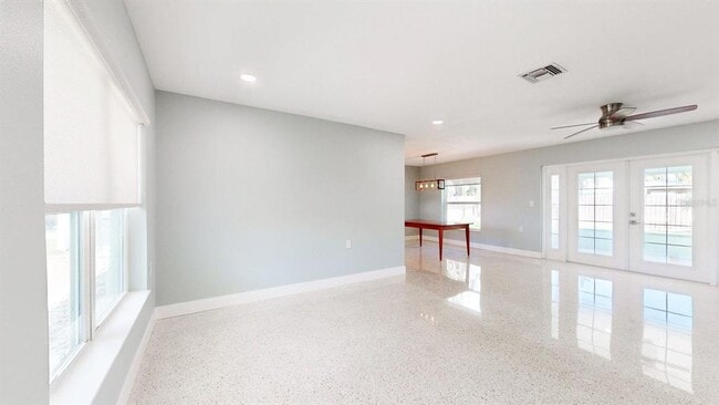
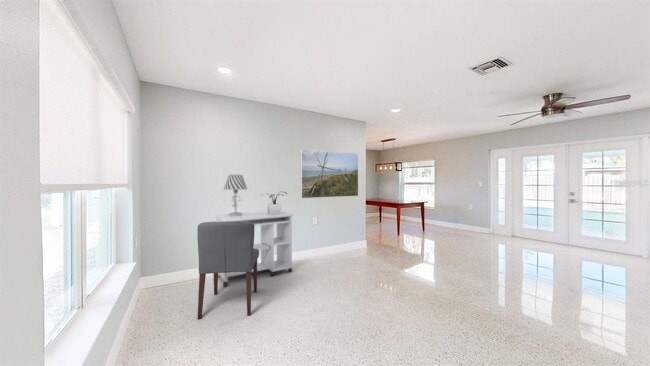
+ potted plant [261,190,288,215]
+ chair [196,221,260,320]
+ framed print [300,148,359,199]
+ desk [214,210,295,287]
+ table lamp [223,174,248,216]
